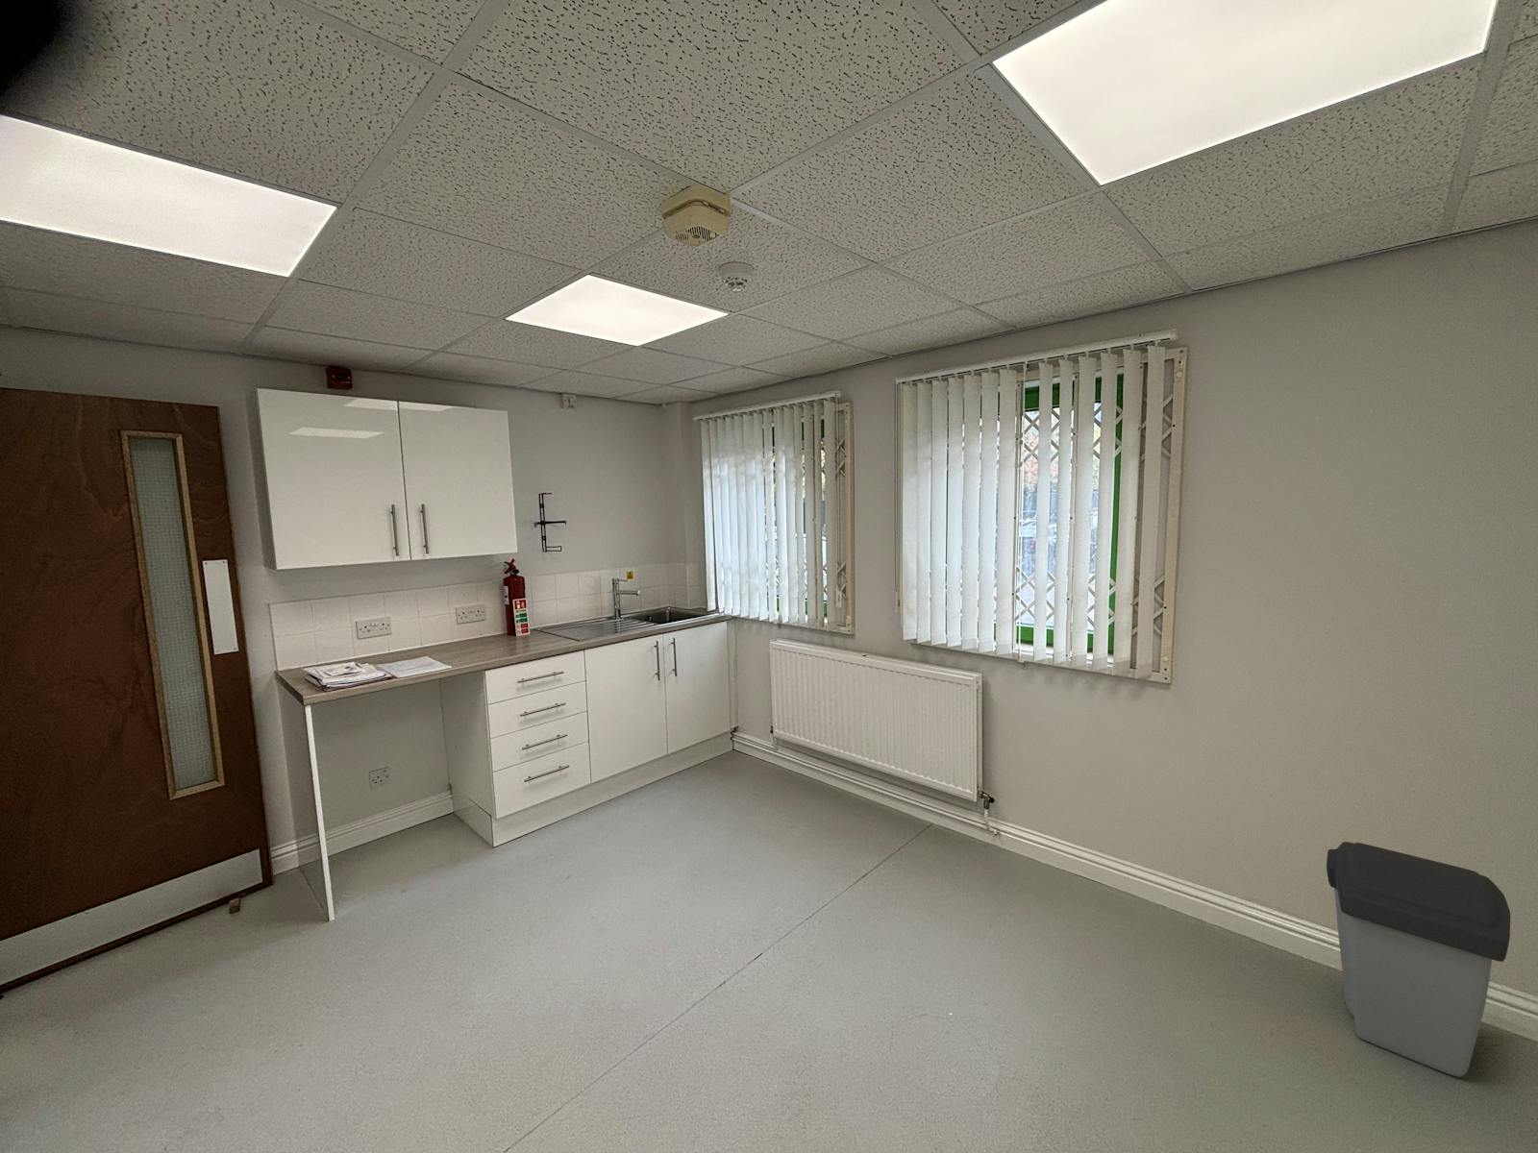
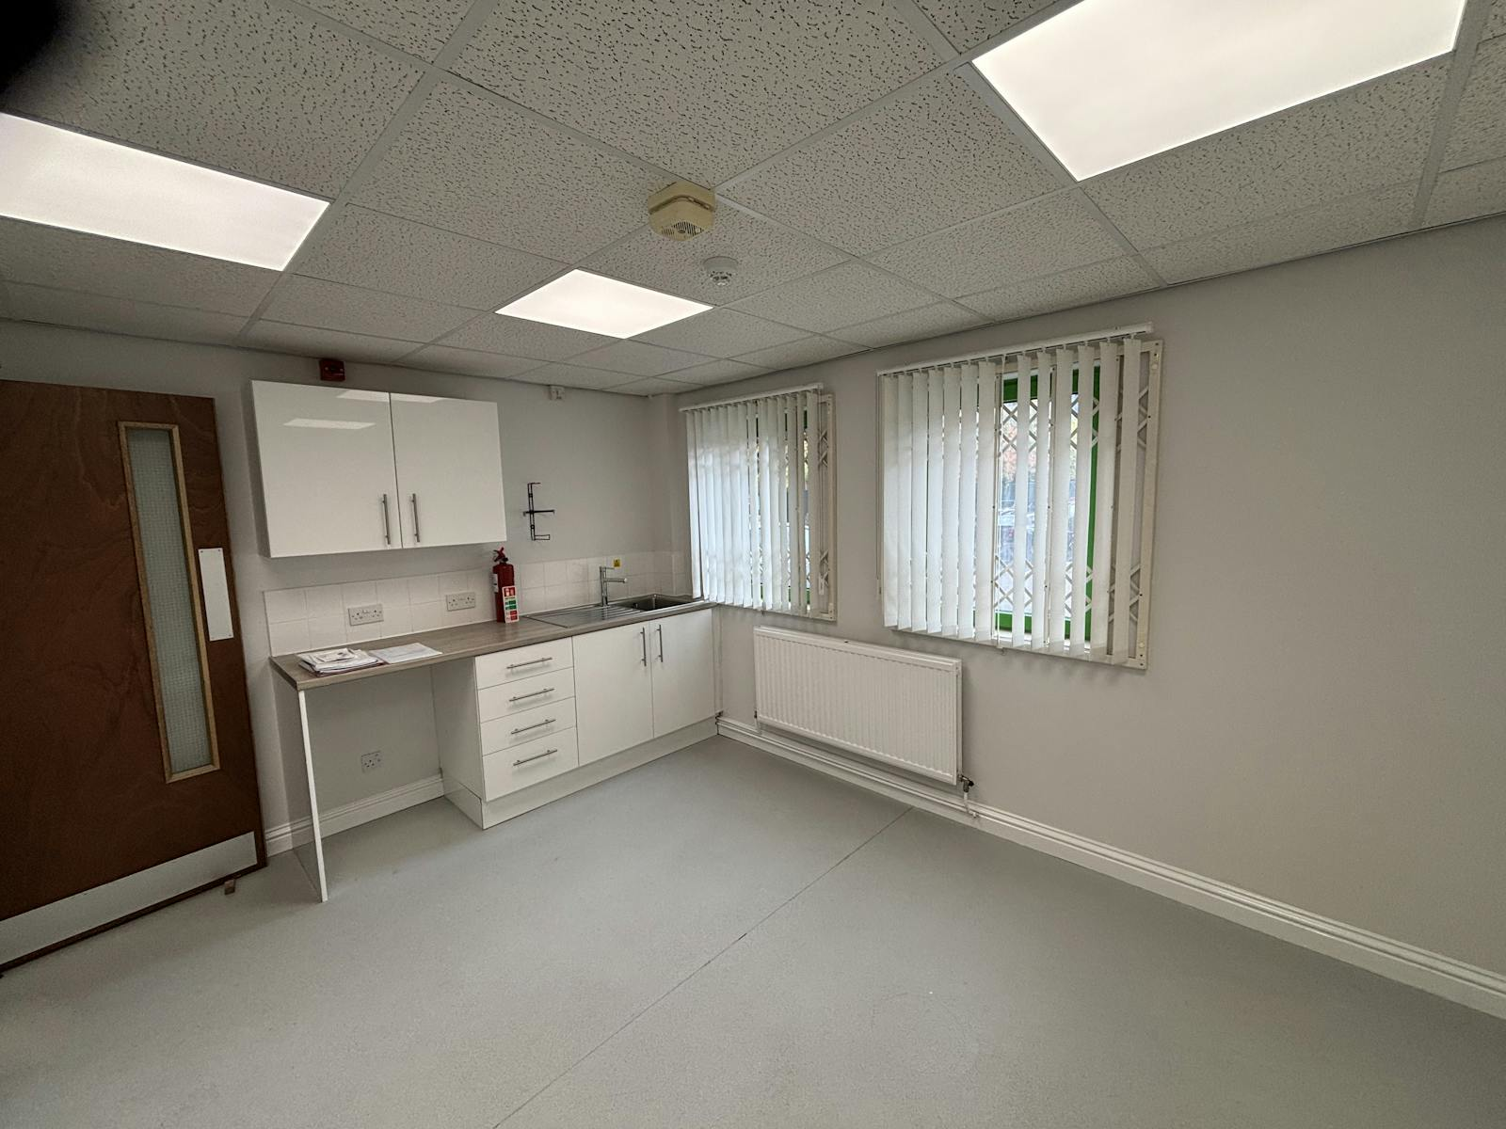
- trash can [1326,841,1511,1078]
